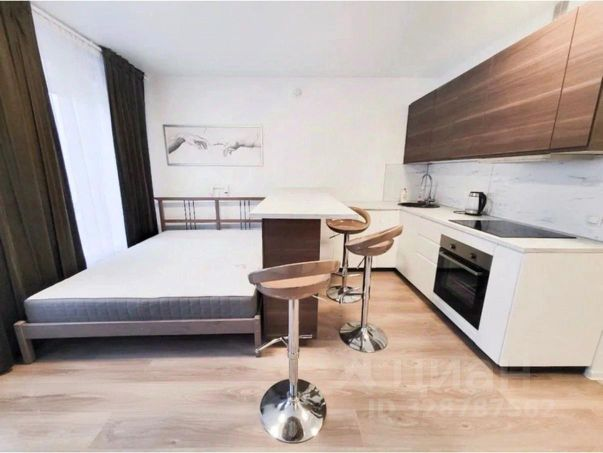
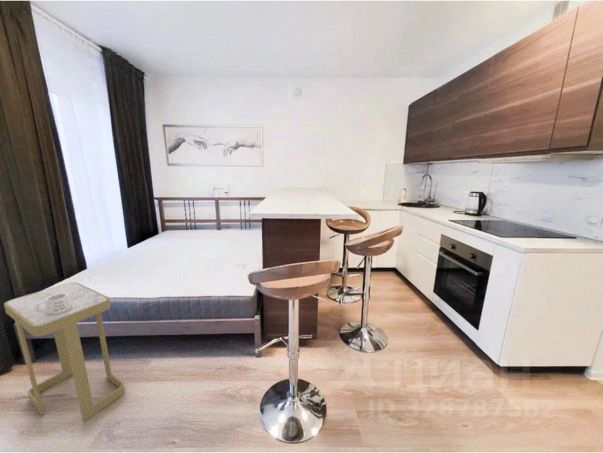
+ side table [3,281,126,423]
+ mug [35,293,71,314]
